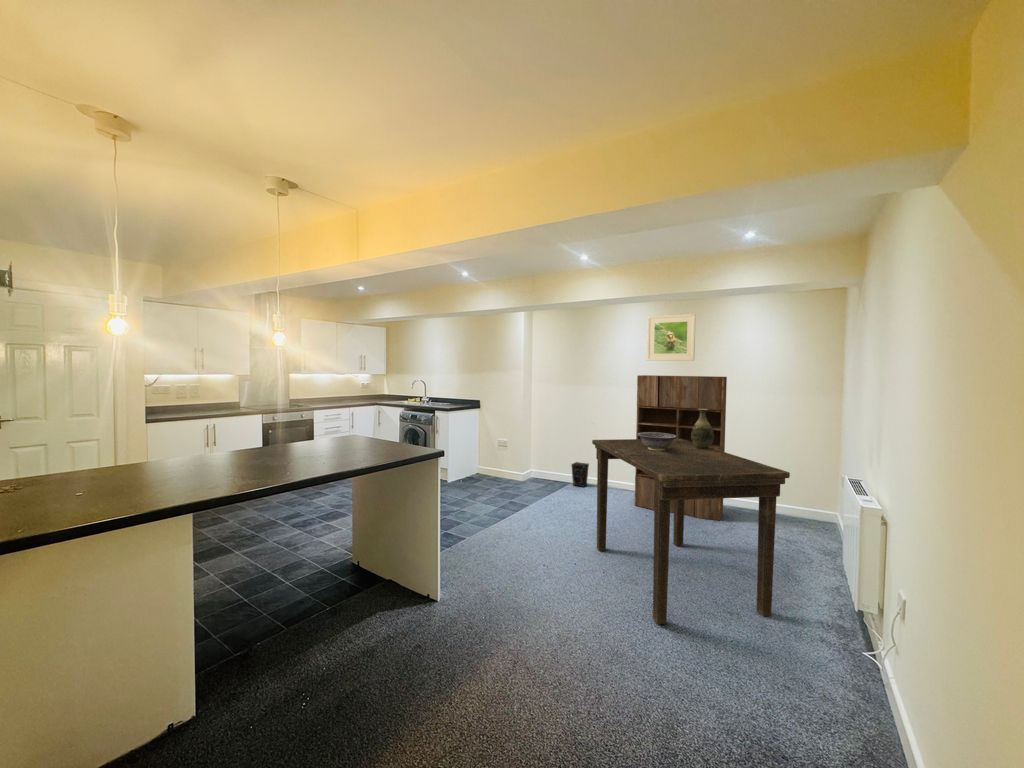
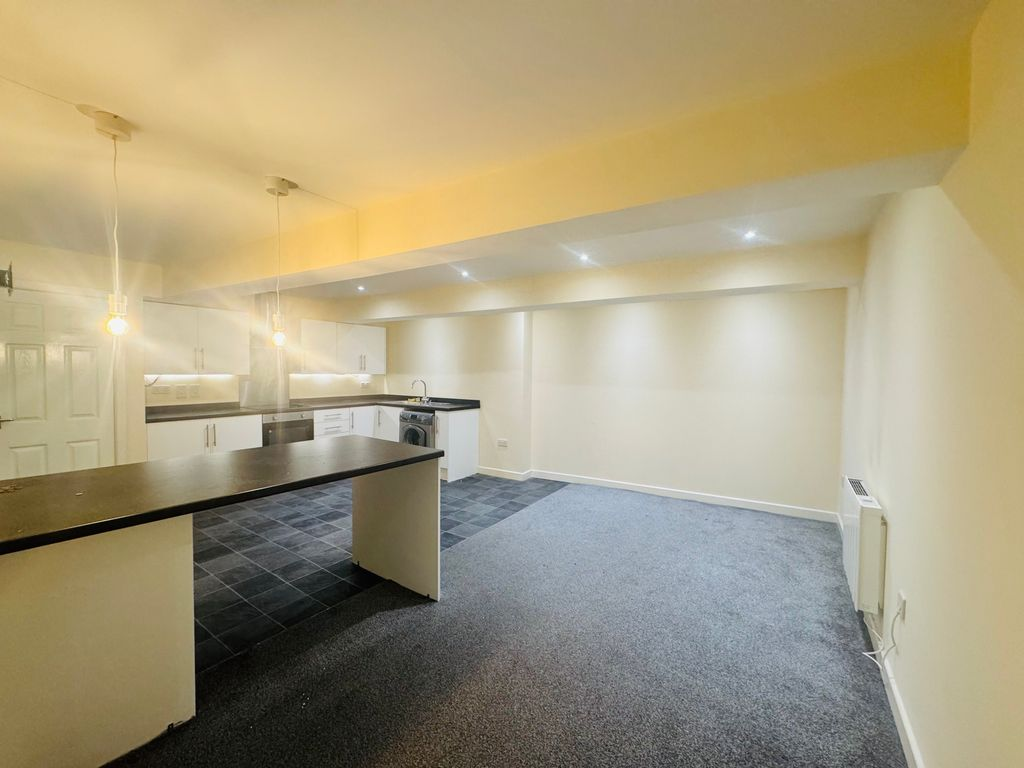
- speaker [570,461,590,488]
- vase [691,409,714,450]
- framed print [646,313,697,362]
- bookcase [634,374,728,521]
- dining table [591,438,791,625]
- decorative bowl [637,432,677,451]
